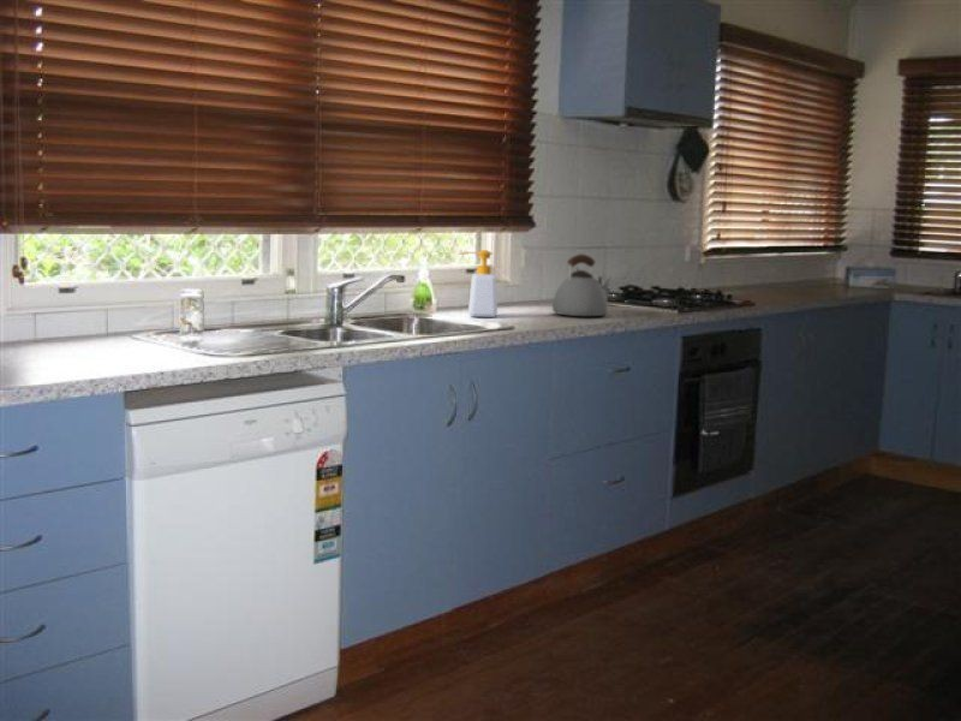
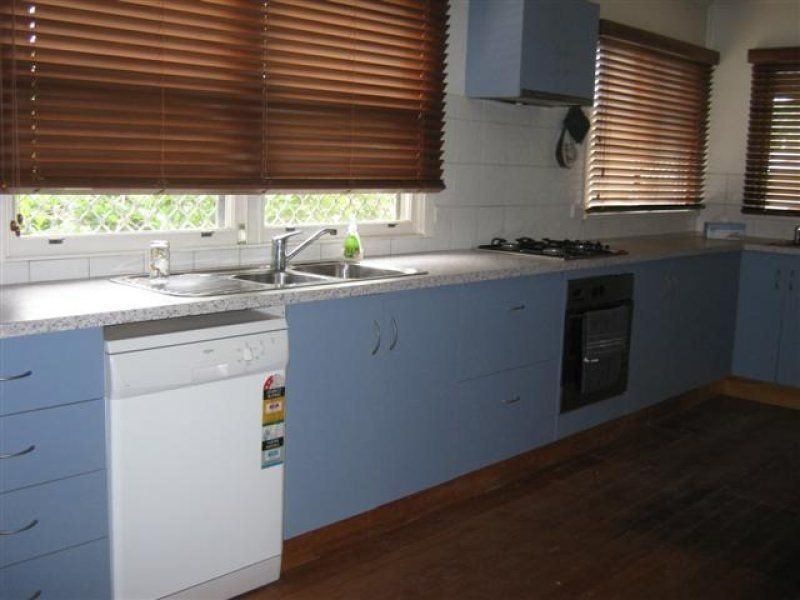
- soap bottle [456,249,499,318]
- kettle [551,254,613,317]
